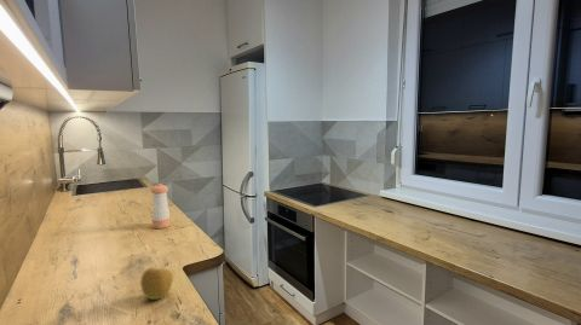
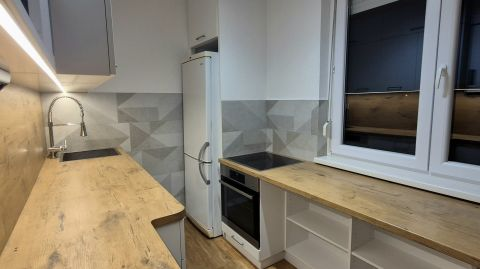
- apple [139,266,174,301]
- pepper shaker [150,182,172,230]
